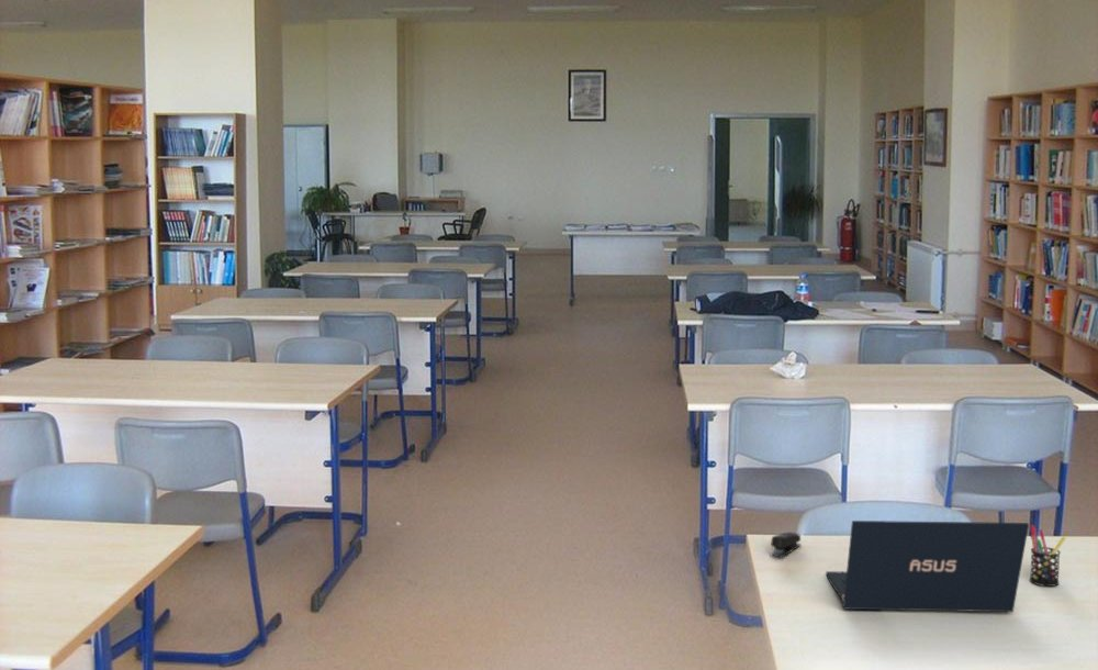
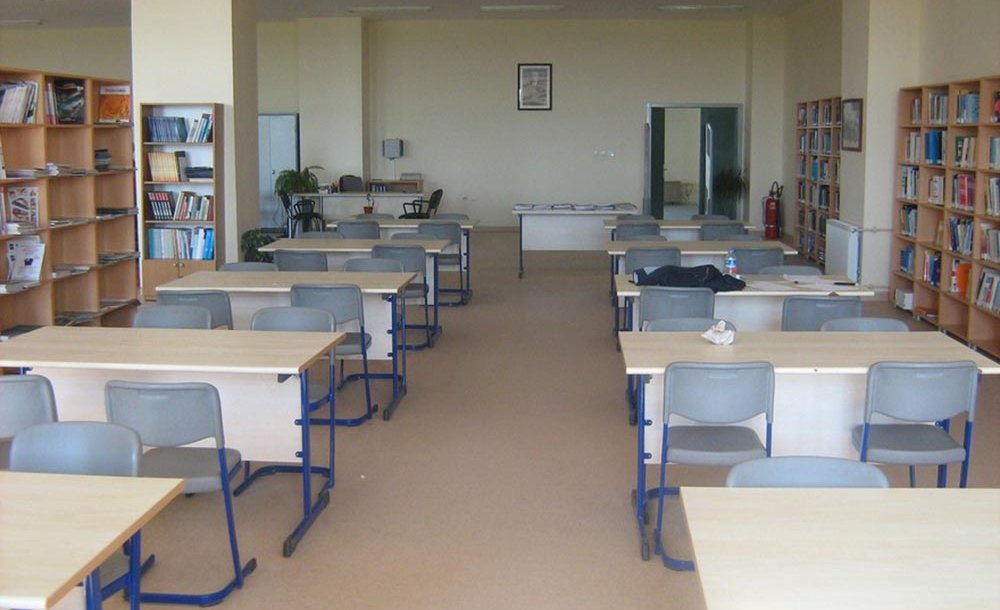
- pen holder [1028,524,1066,588]
- stapler [769,531,802,558]
- laptop [825,520,1030,614]
